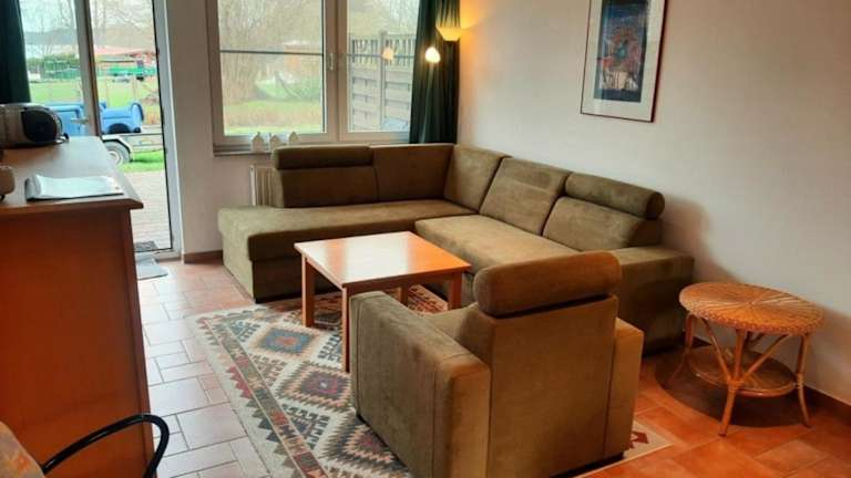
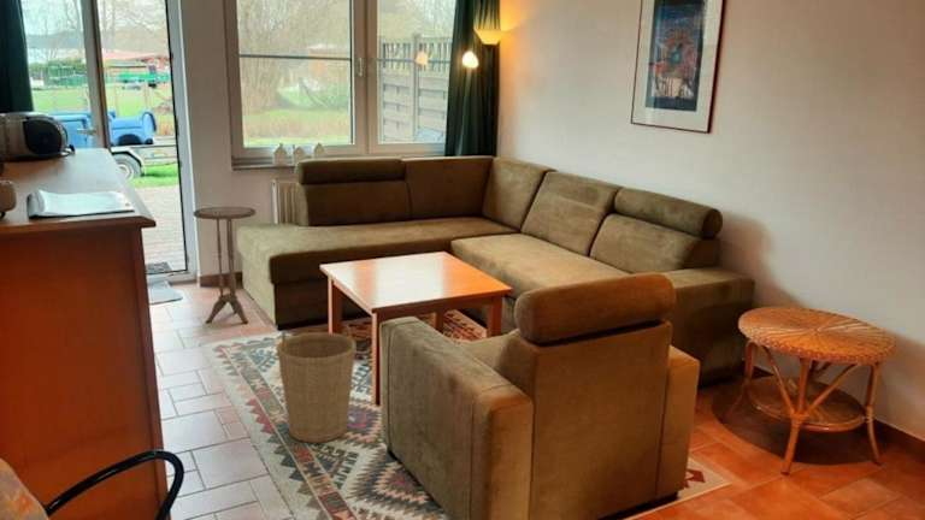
+ side table [192,206,258,325]
+ basket [276,324,358,444]
